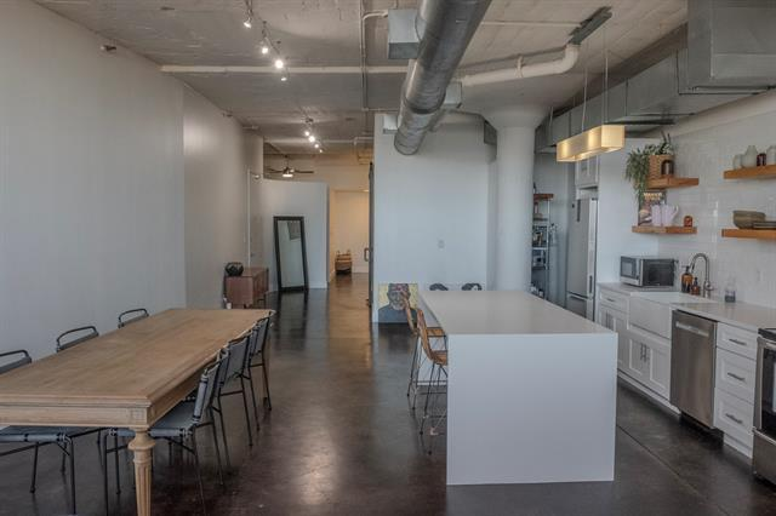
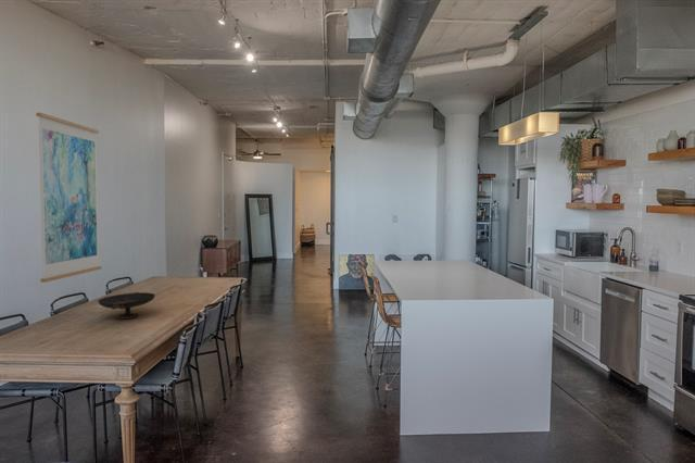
+ wall art [35,112,102,284]
+ decorative bowl [97,291,156,320]
